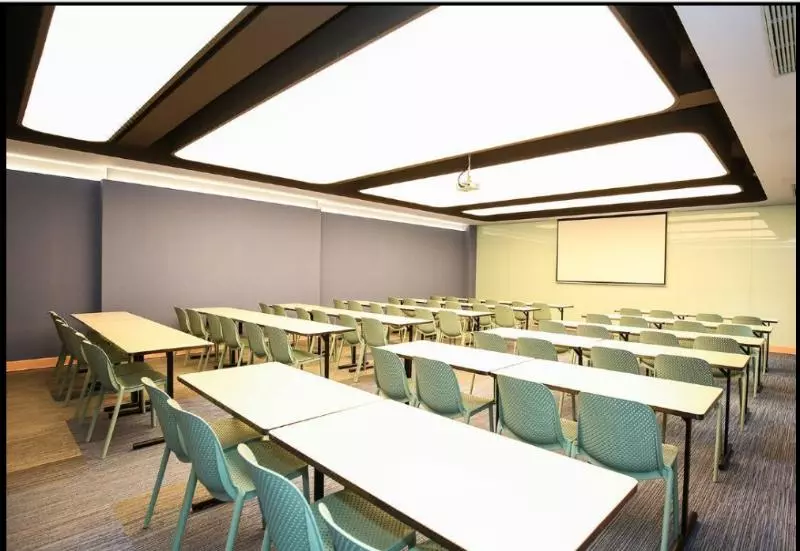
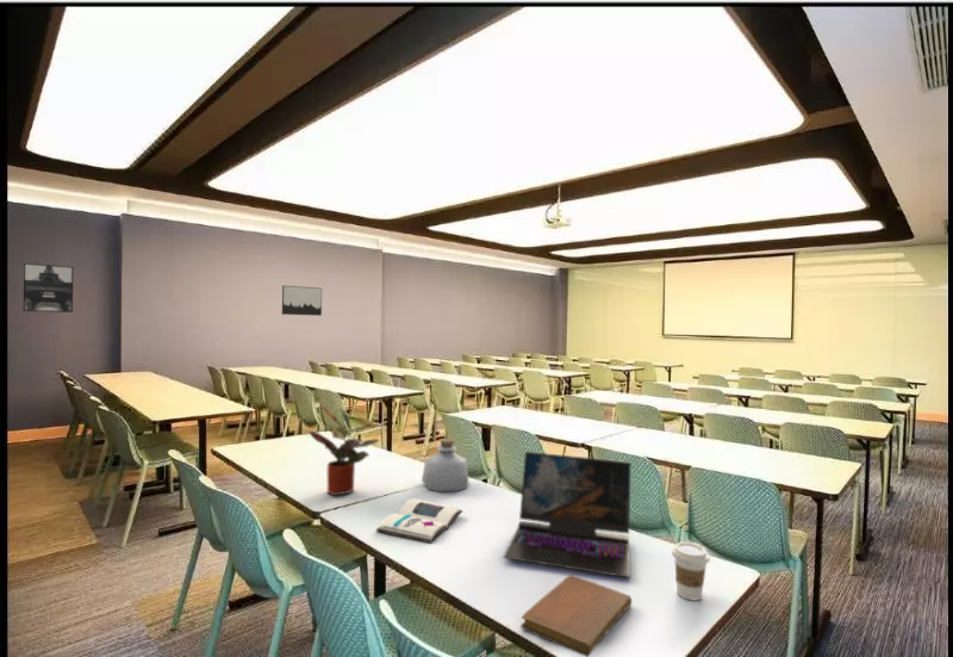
+ book [375,497,463,544]
+ wall art [21,262,74,314]
+ wall art [281,284,323,317]
+ notebook [519,574,633,657]
+ bottle [421,438,469,492]
+ laptop [503,451,631,579]
+ coffee cup [671,540,711,602]
+ potted plant [307,404,384,497]
